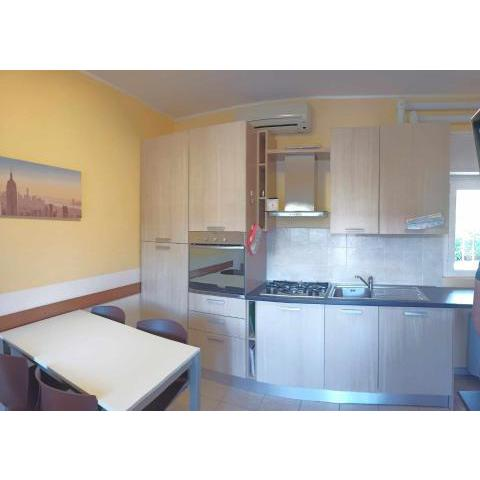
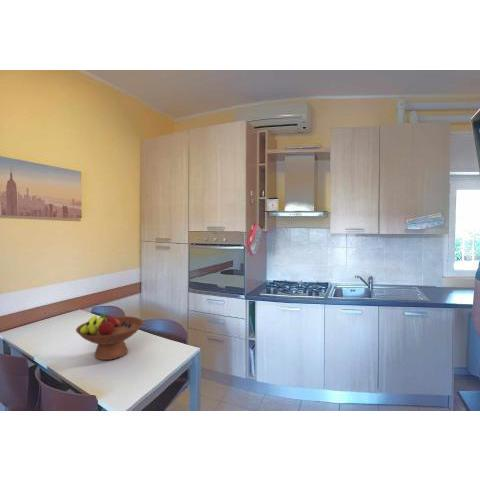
+ fruit bowl [75,313,144,361]
